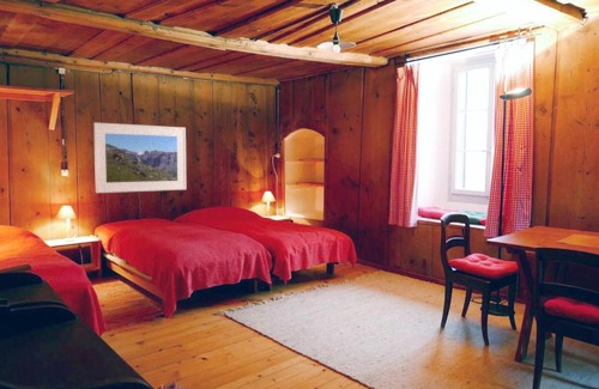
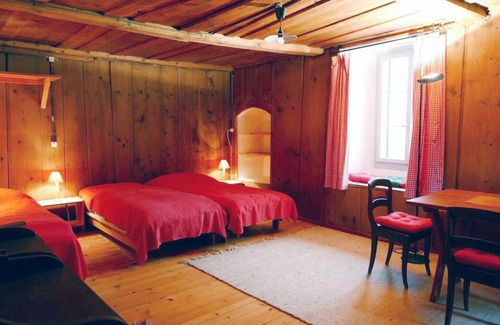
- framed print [92,121,187,194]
